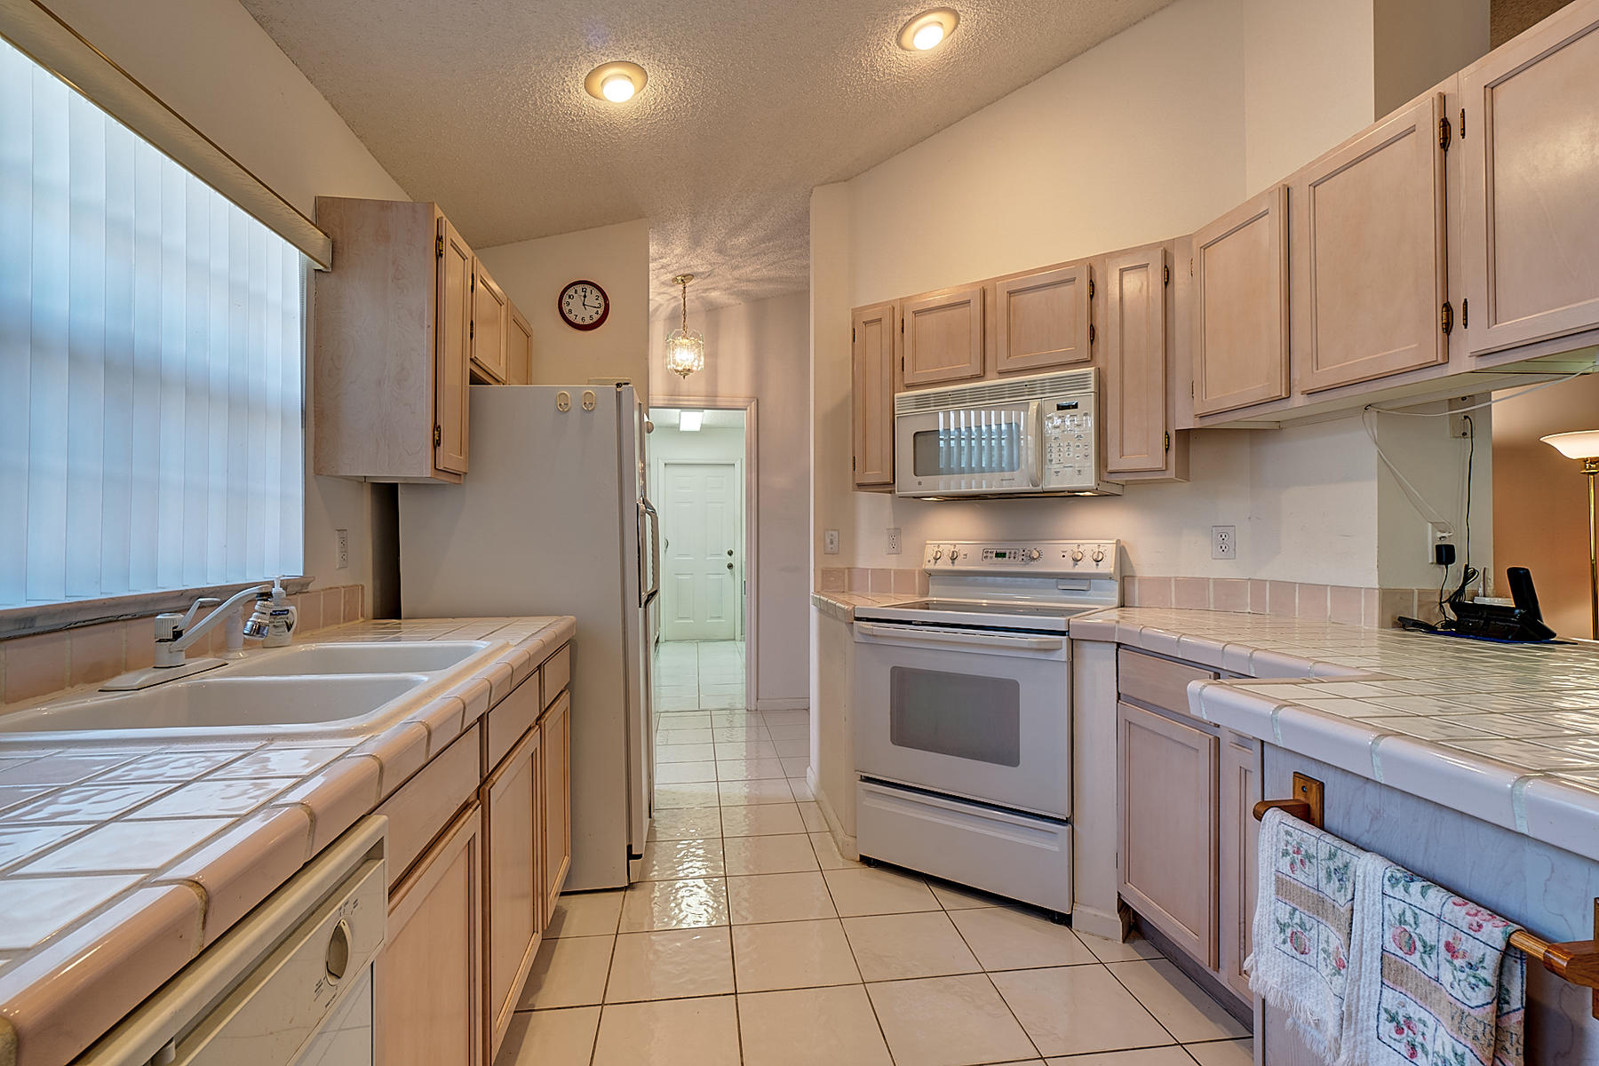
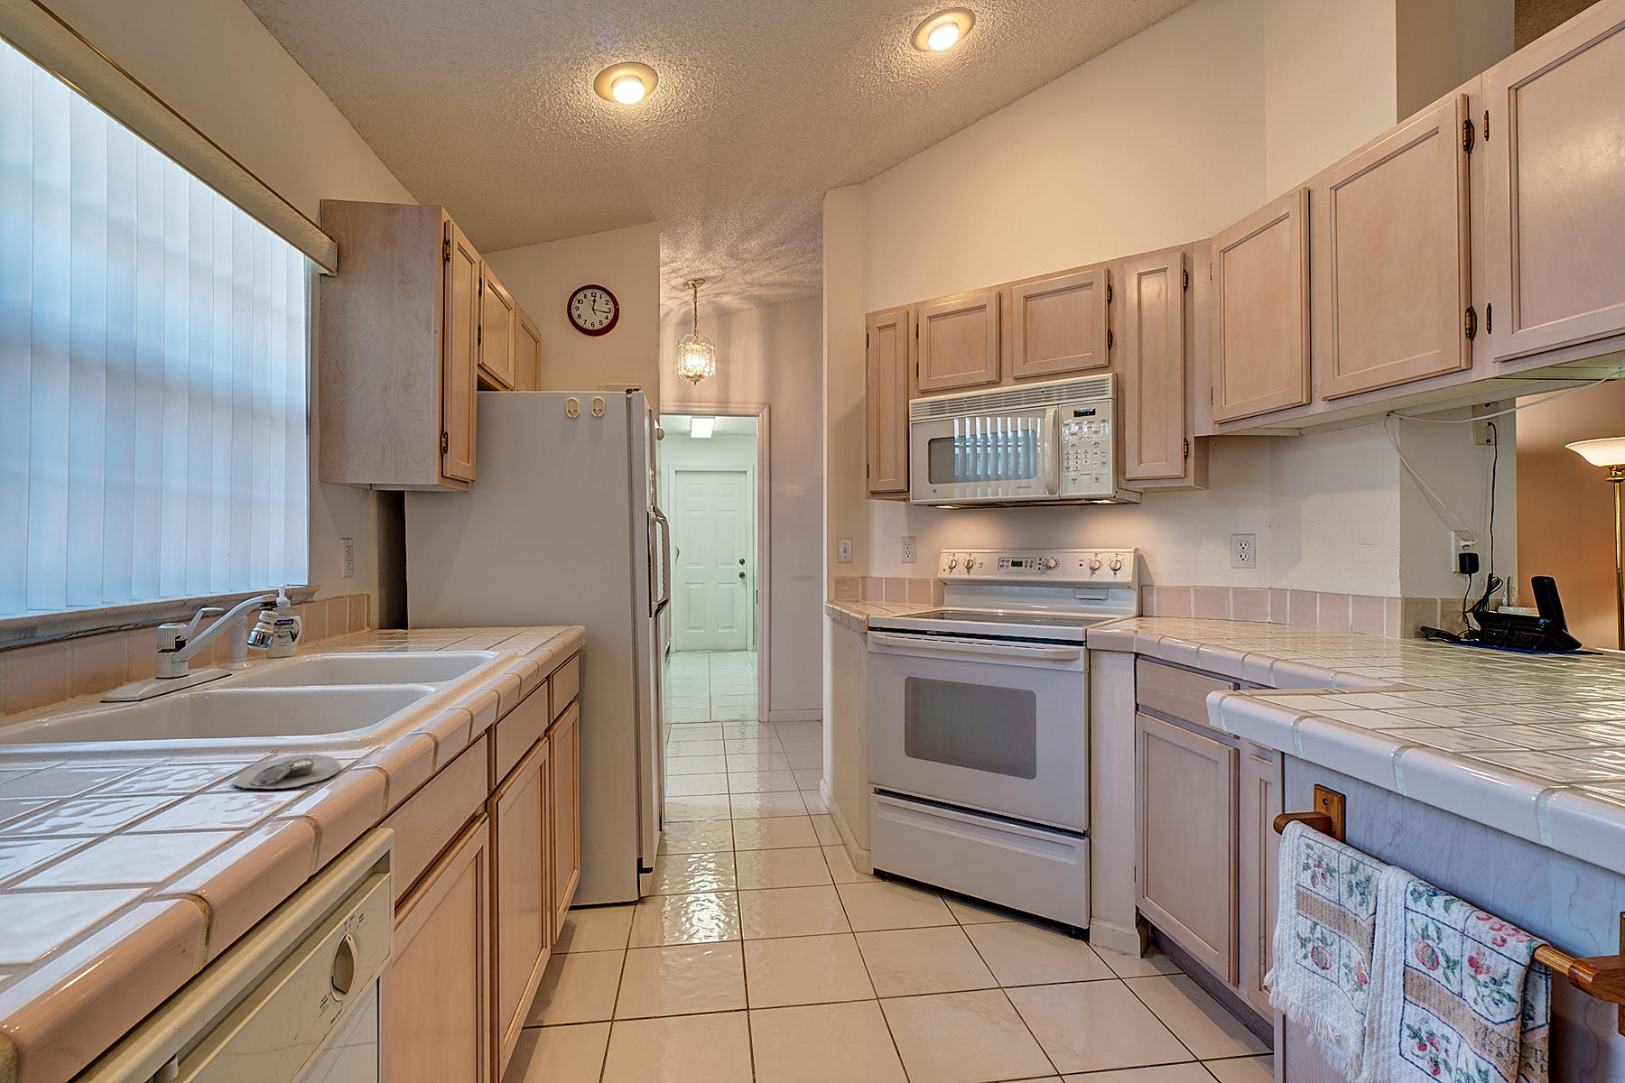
+ soap dish [233,753,341,789]
